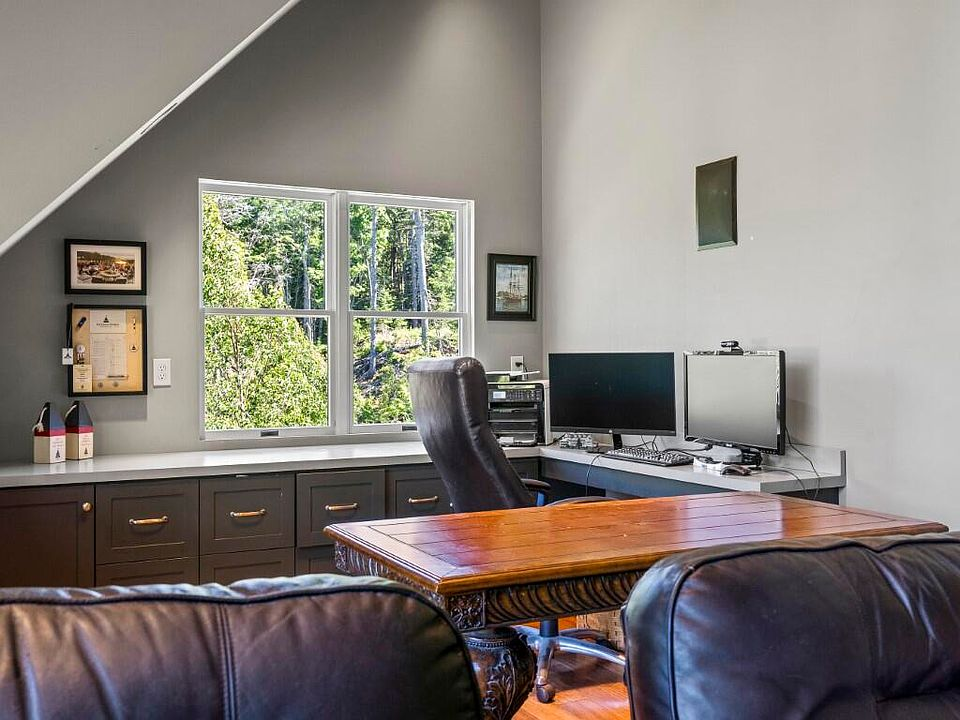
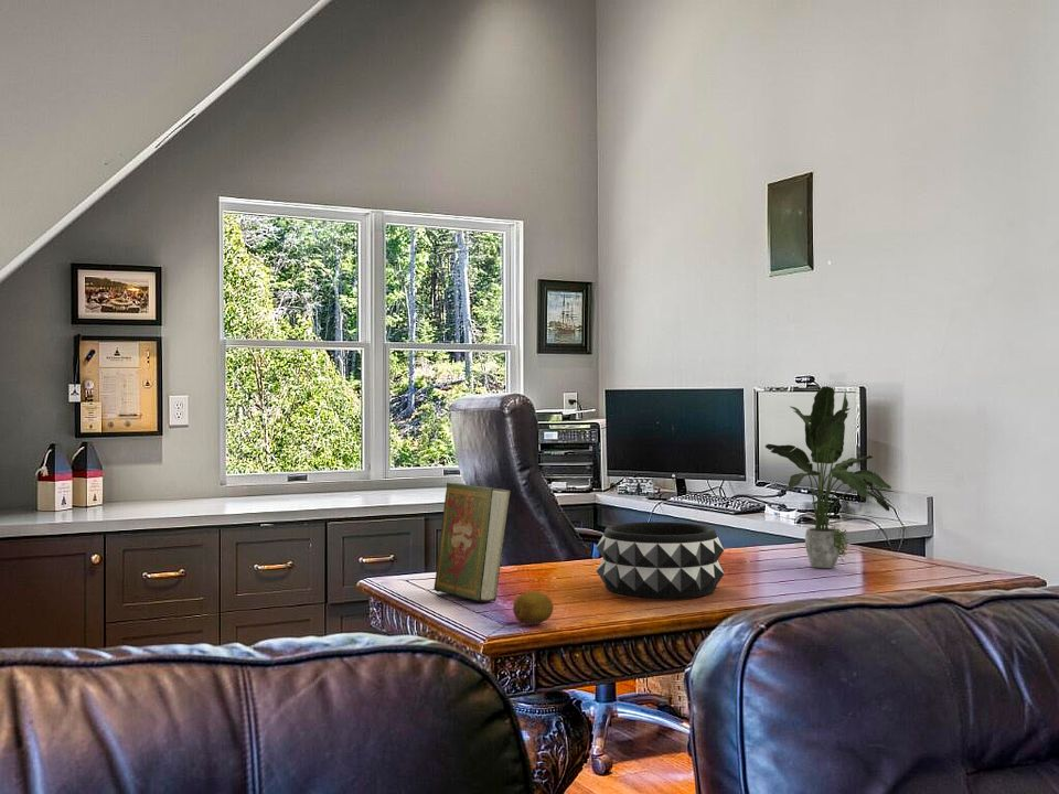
+ book [432,481,512,603]
+ fruit [512,591,554,625]
+ potted plant [764,385,892,569]
+ decorative bowl [596,521,725,600]
